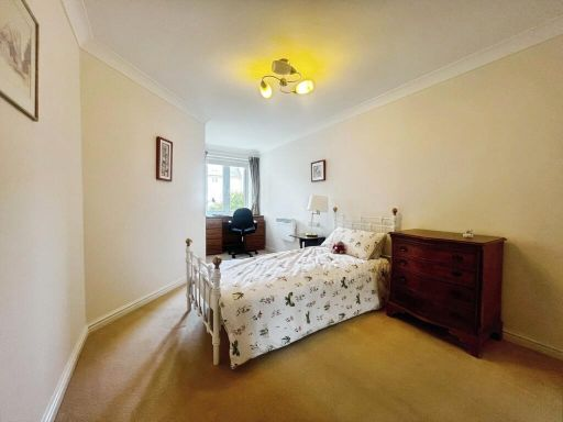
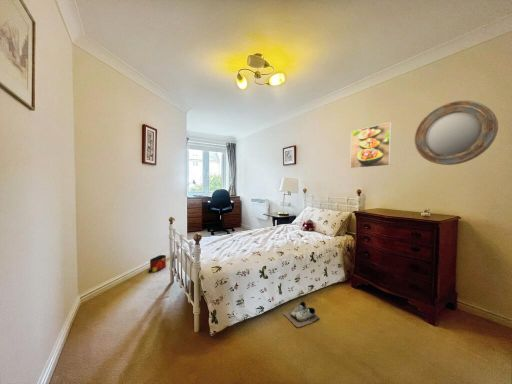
+ home mirror [414,100,499,166]
+ bag [148,254,167,274]
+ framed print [349,121,393,169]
+ shoe [282,300,320,328]
